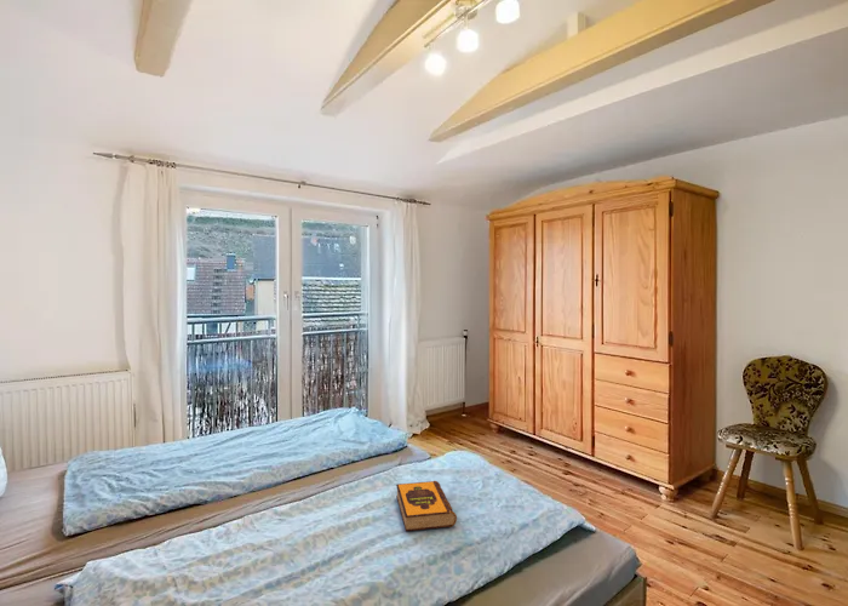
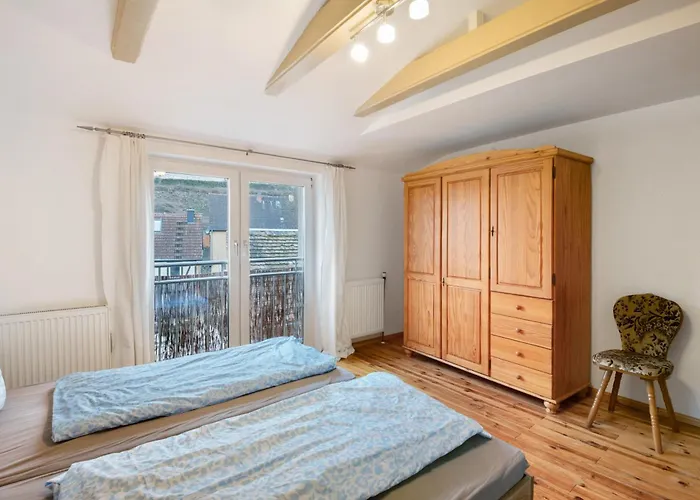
- hardback book [395,480,458,532]
